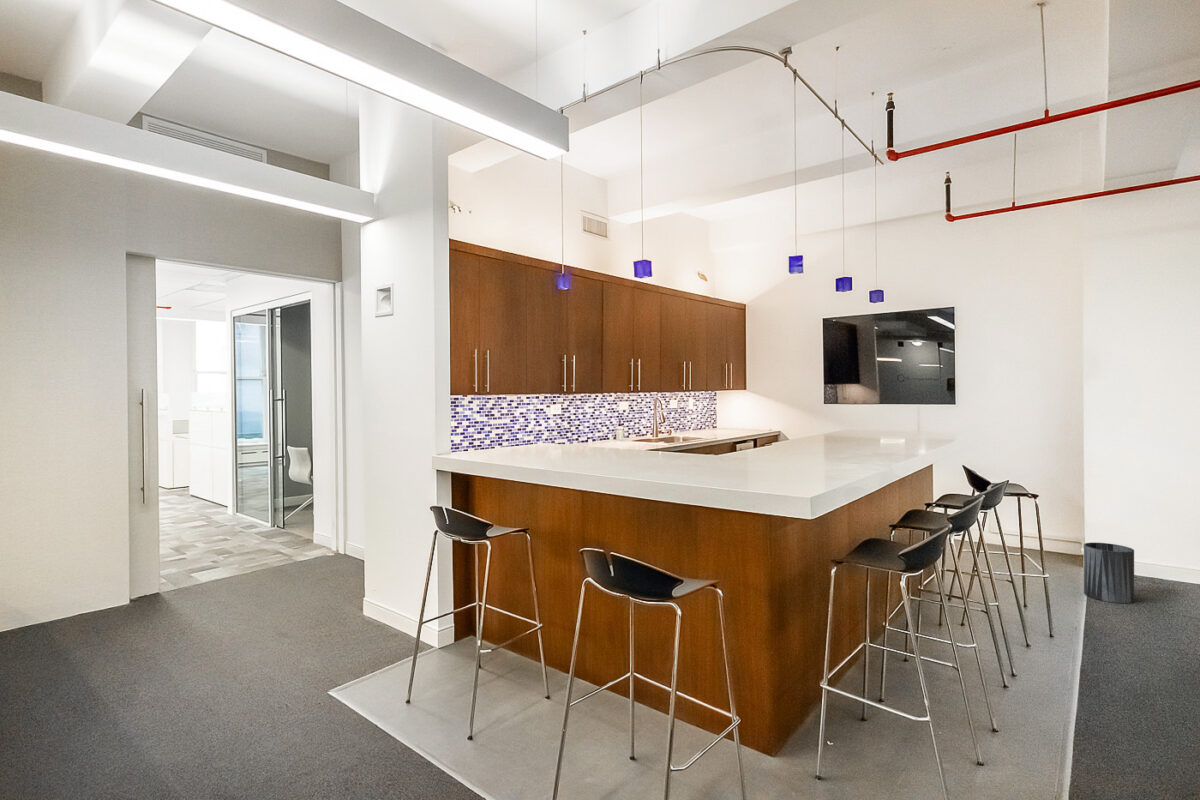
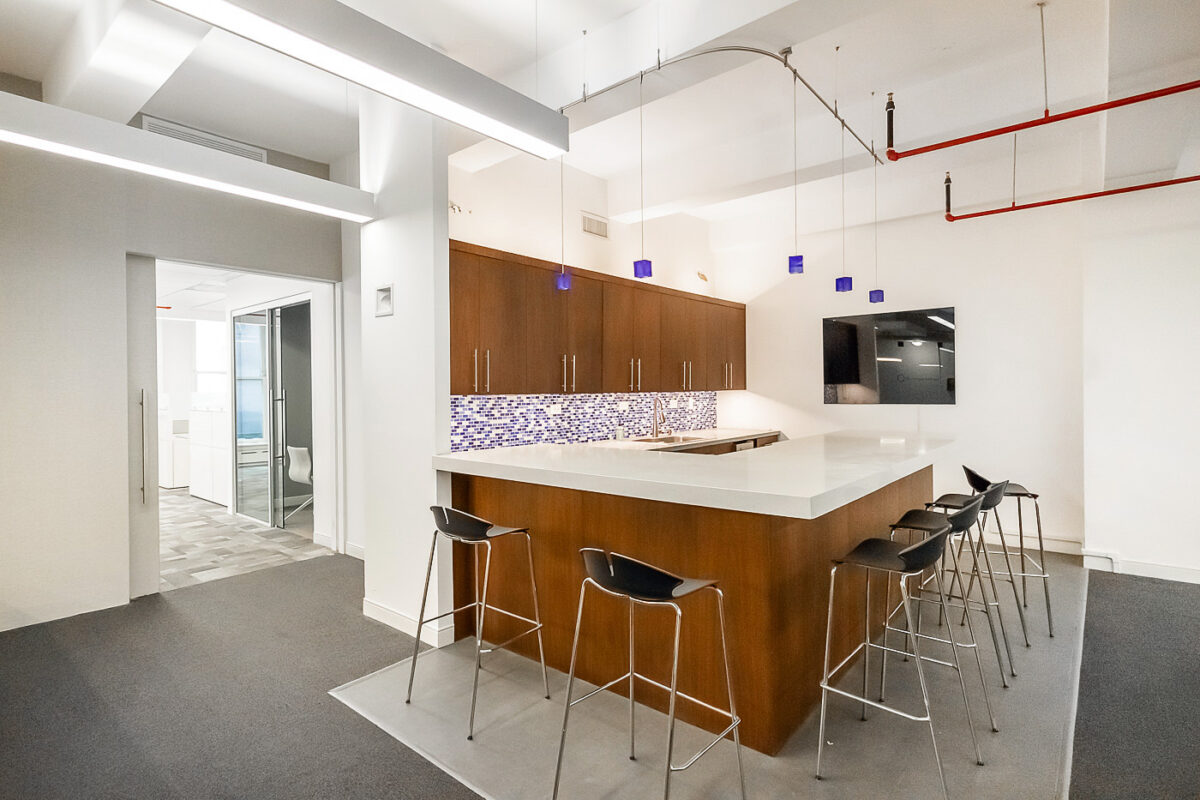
- trash can [1083,542,1135,604]
